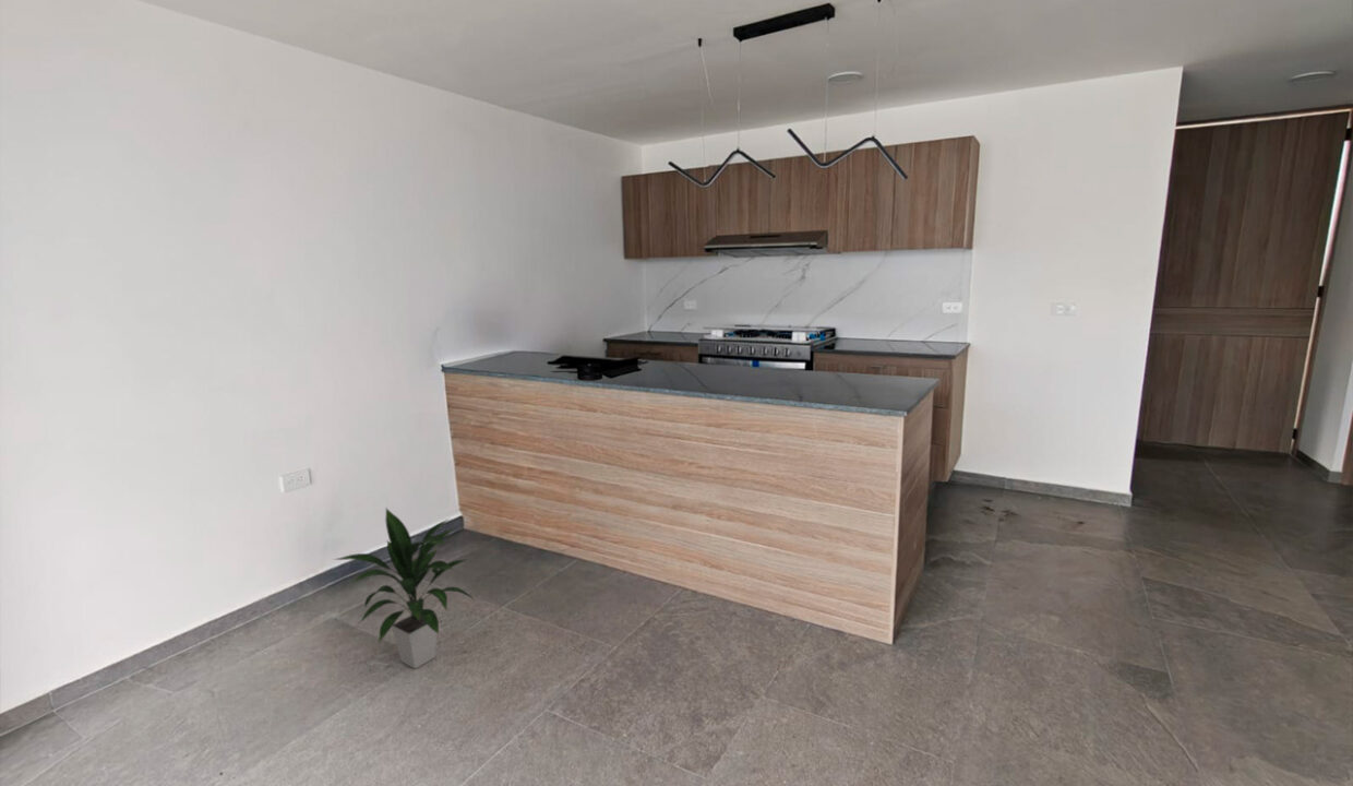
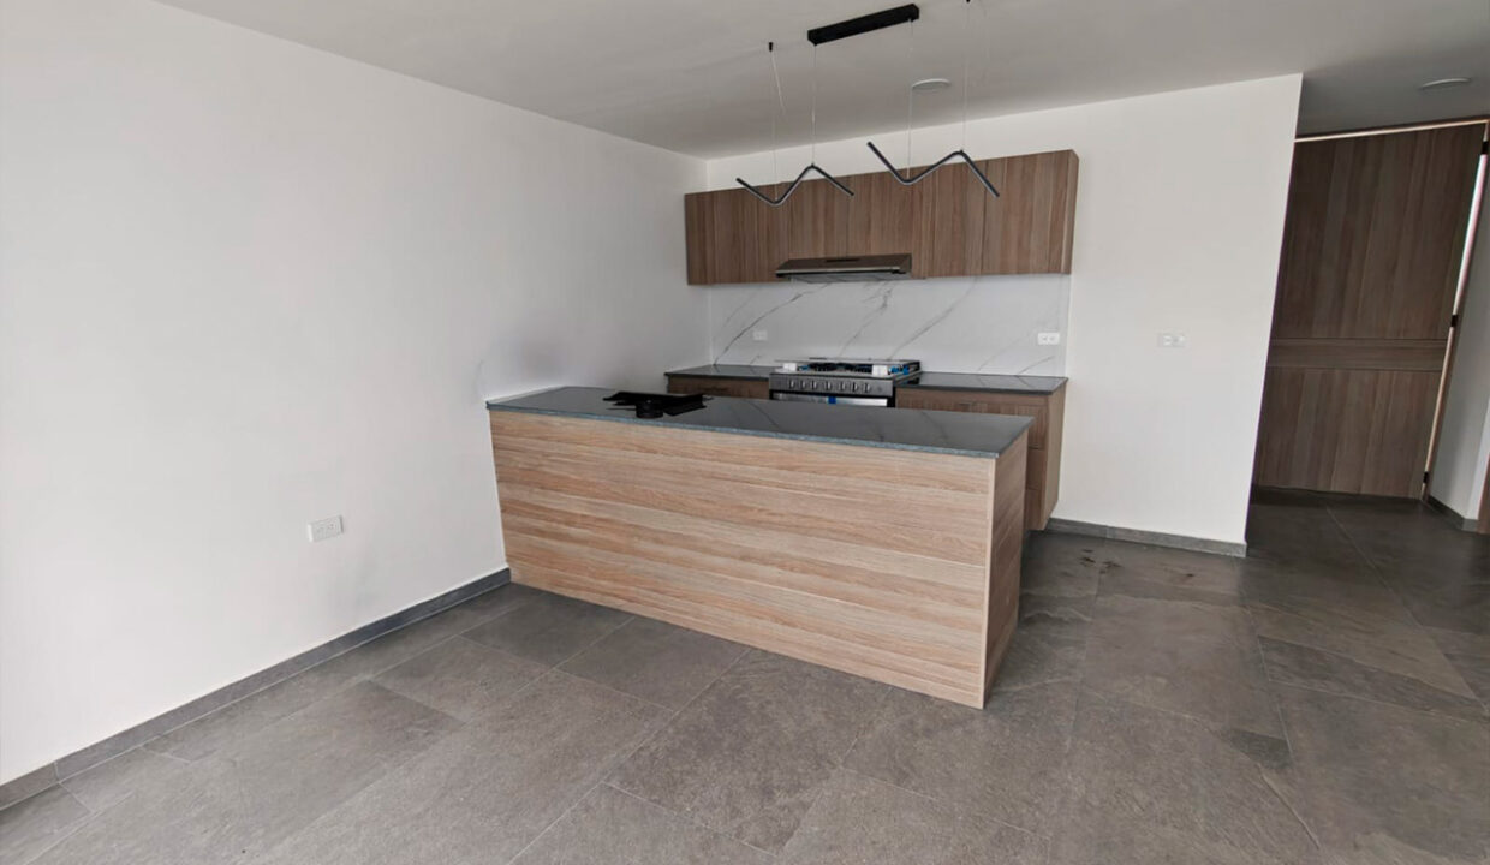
- indoor plant [333,507,475,670]
